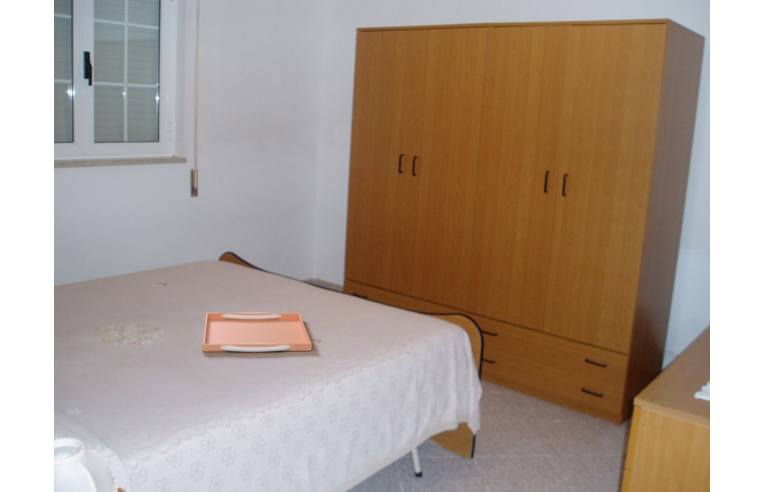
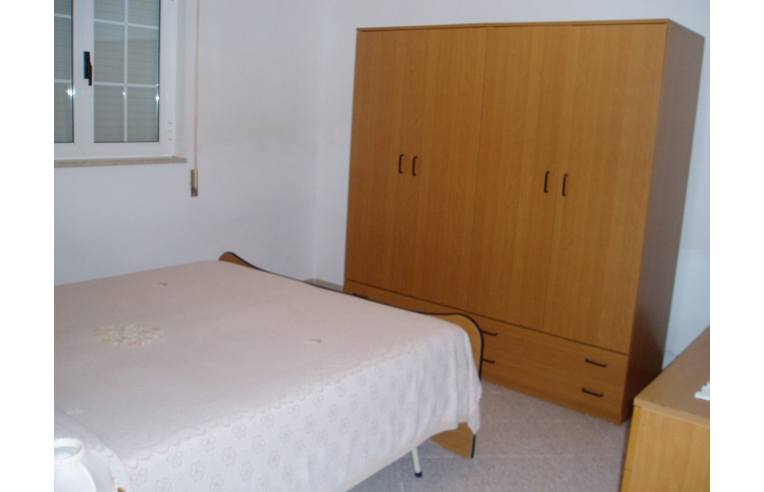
- serving tray [202,311,313,353]
